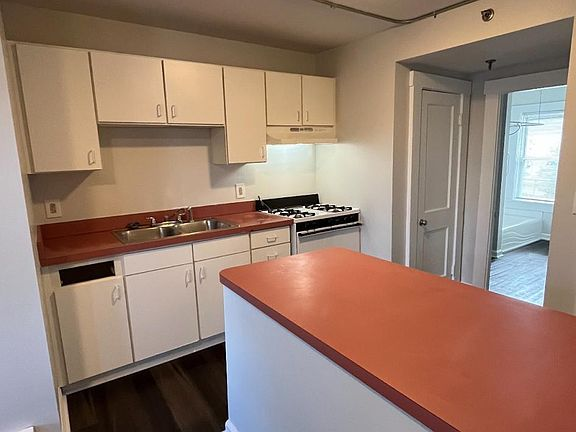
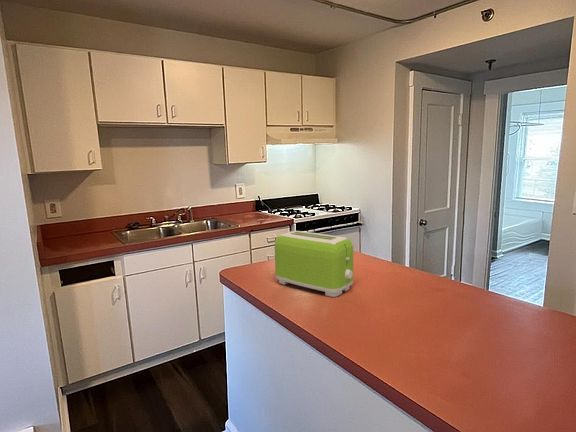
+ toaster [274,230,354,298]
